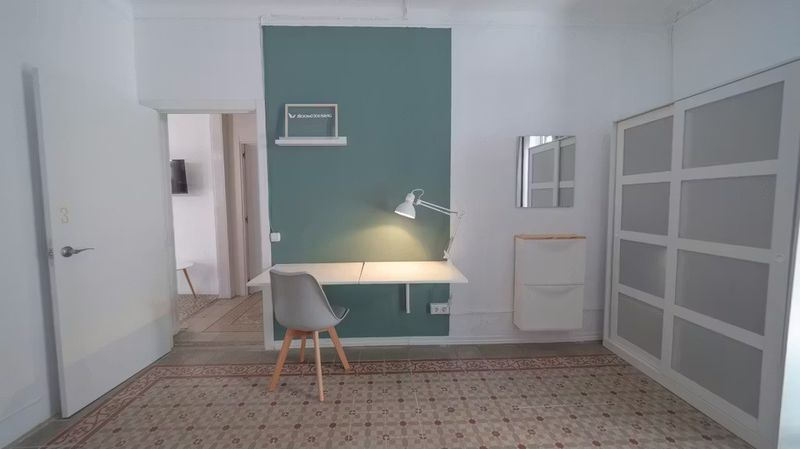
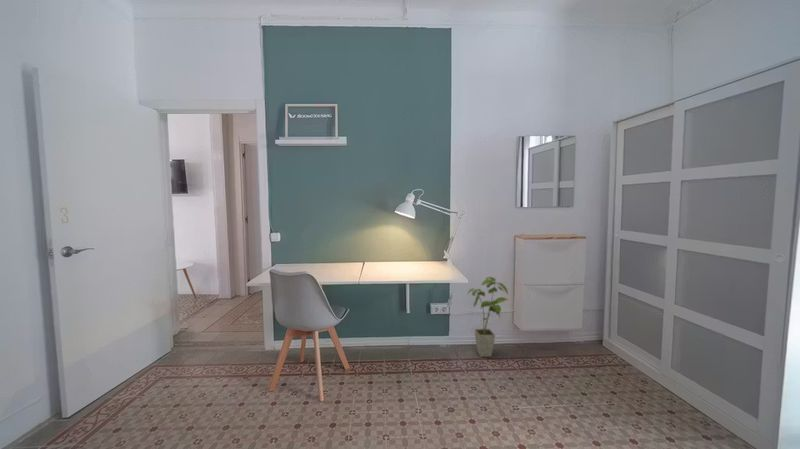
+ house plant [467,276,509,358]
